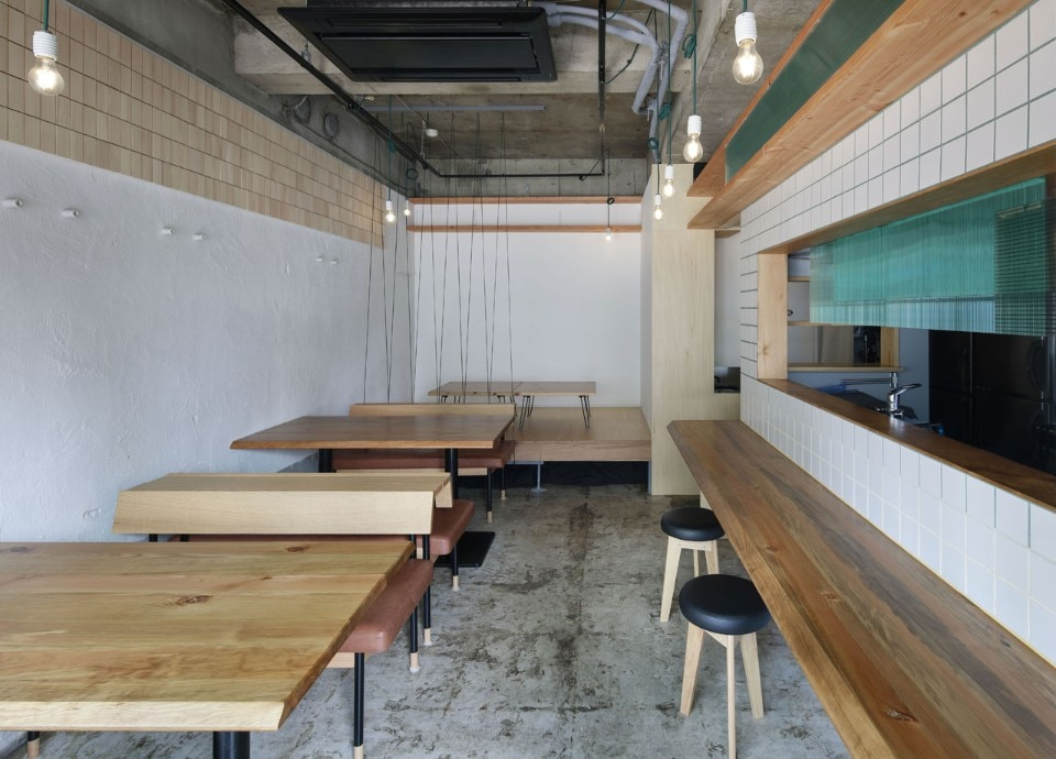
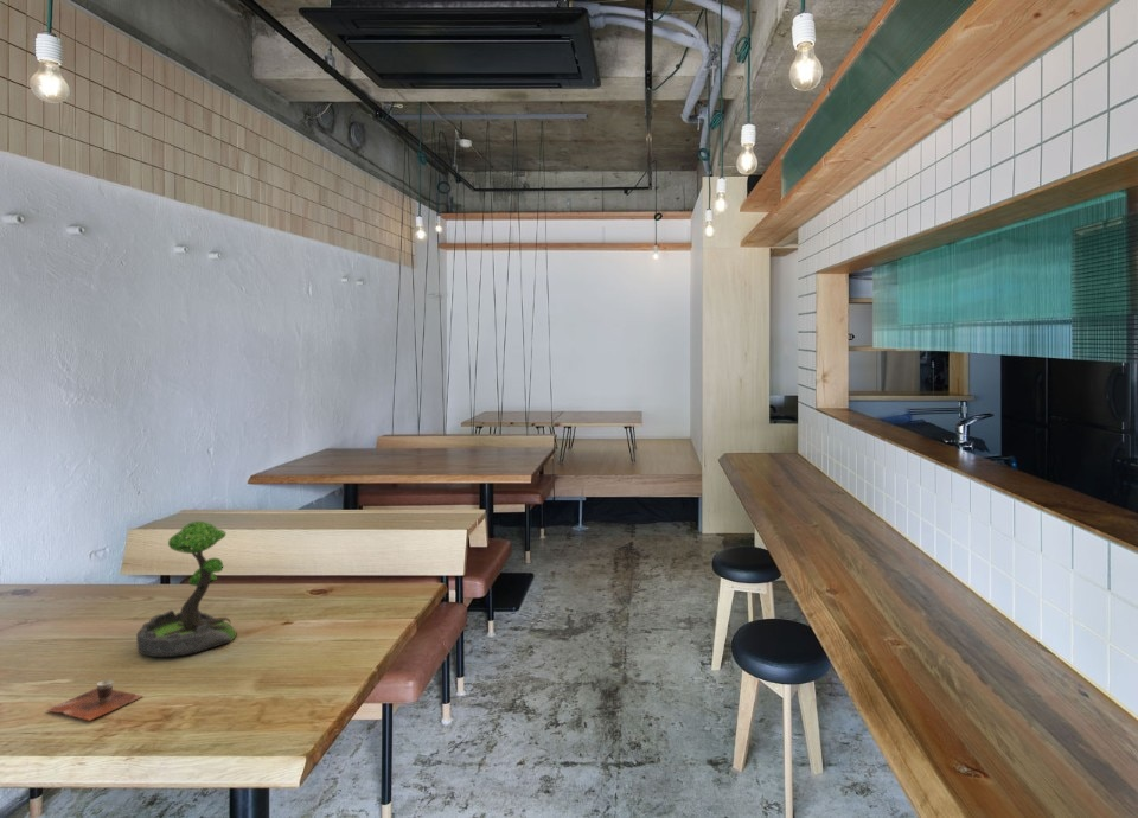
+ plant [135,520,238,658]
+ cup [45,678,145,722]
